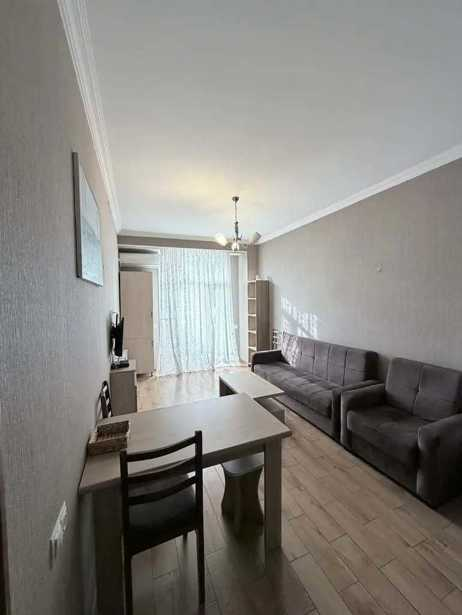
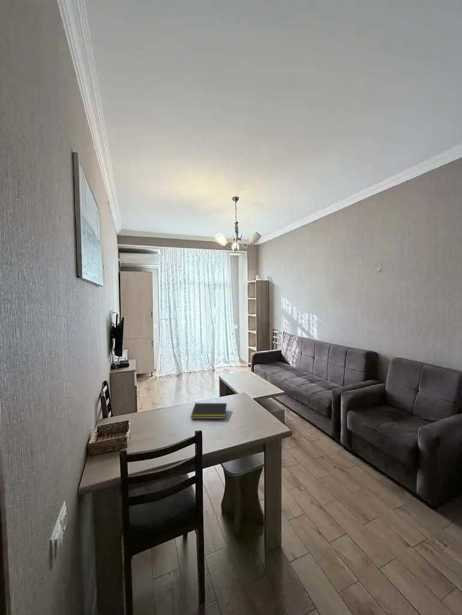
+ notepad [190,402,228,420]
